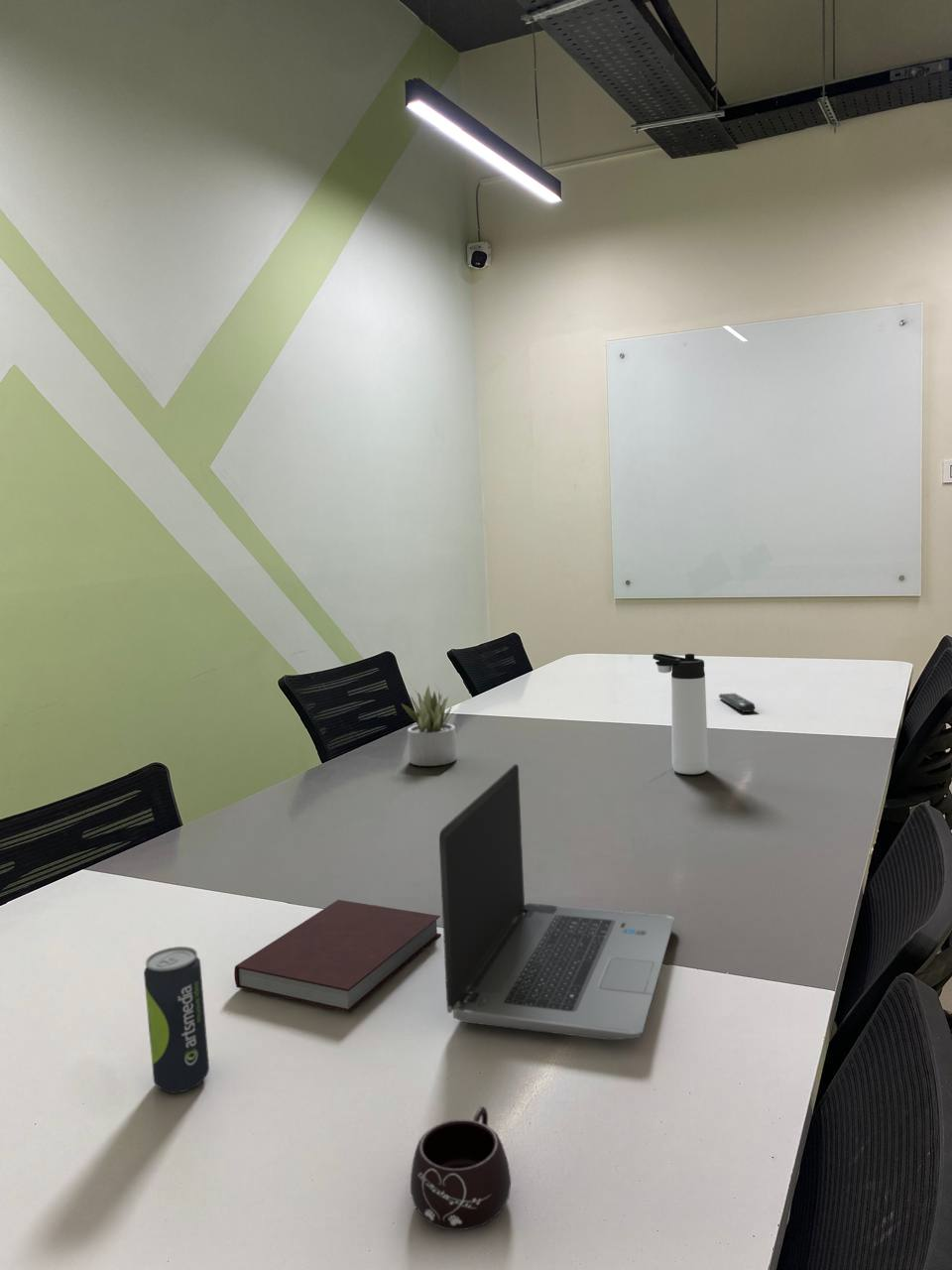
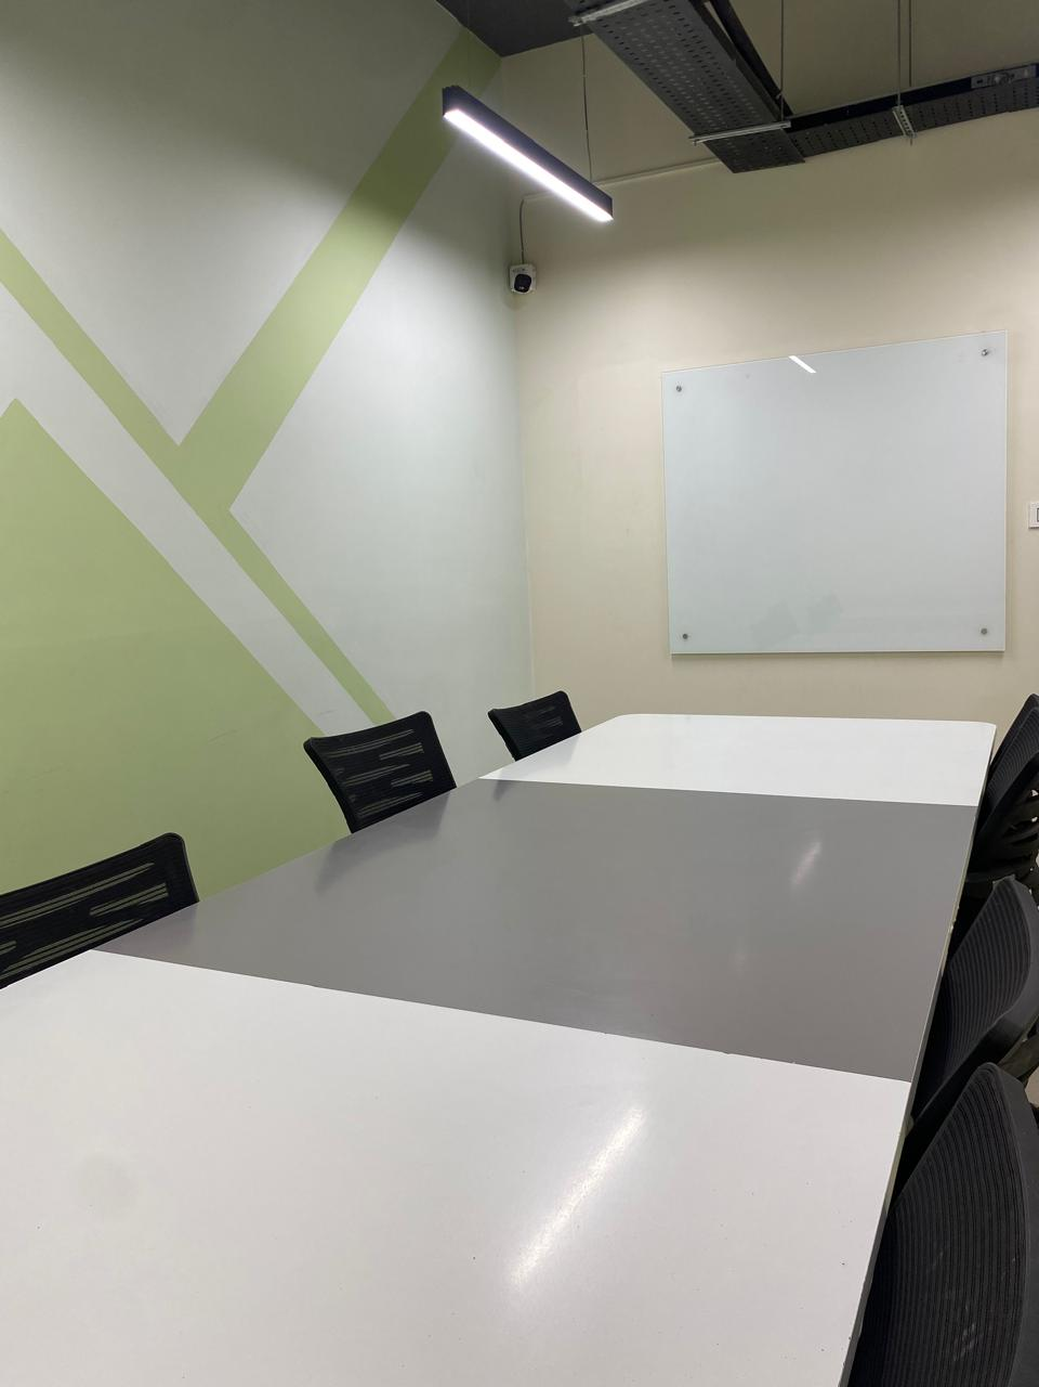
- notebook [233,899,442,1013]
- remote control [718,693,756,713]
- thermos bottle [652,653,709,775]
- beverage can [143,946,210,1094]
- laptop computer [438,763,675,1041]
- mug [410,1105,512,1231]
- succulent plant [400,684,457,767]
